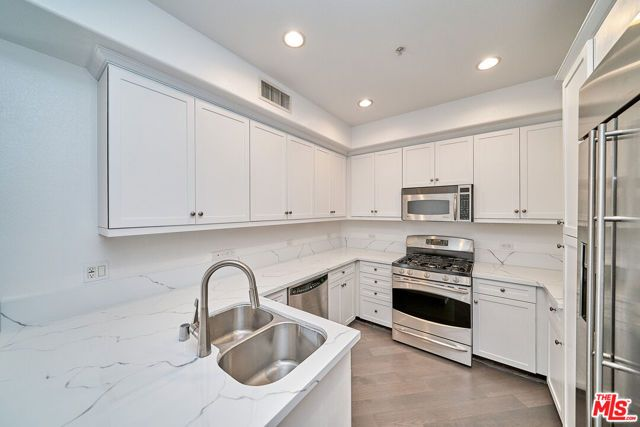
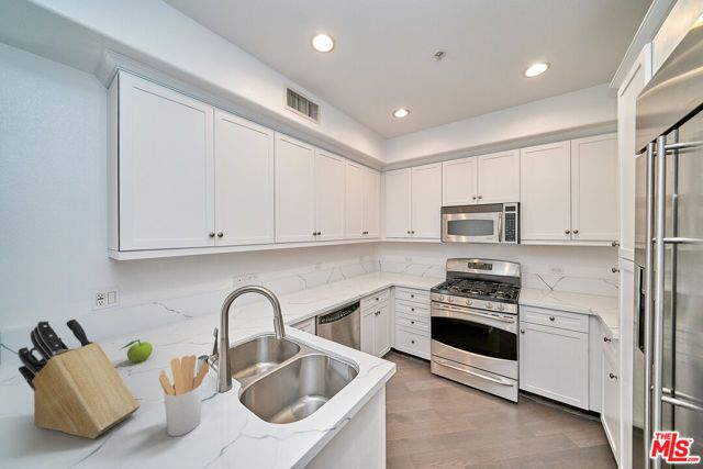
+ fruit [120,338,154,364]
+ utensil holder [158,354,211,437]
+ knife block [18,319,141,439]
